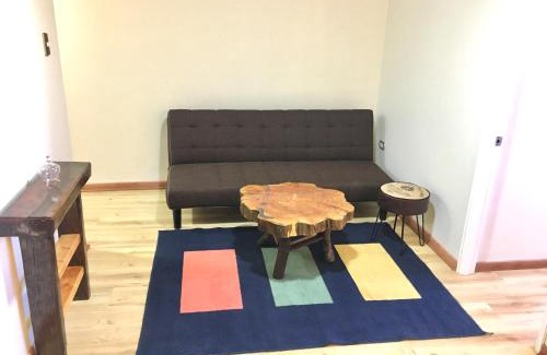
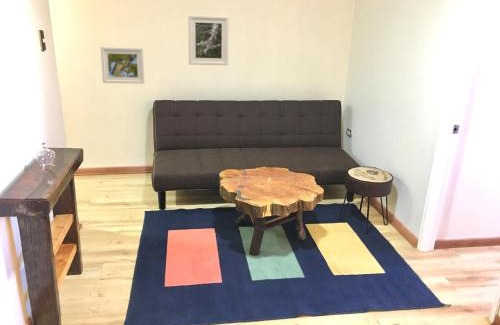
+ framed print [187,14,230,66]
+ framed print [100,46,146,85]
